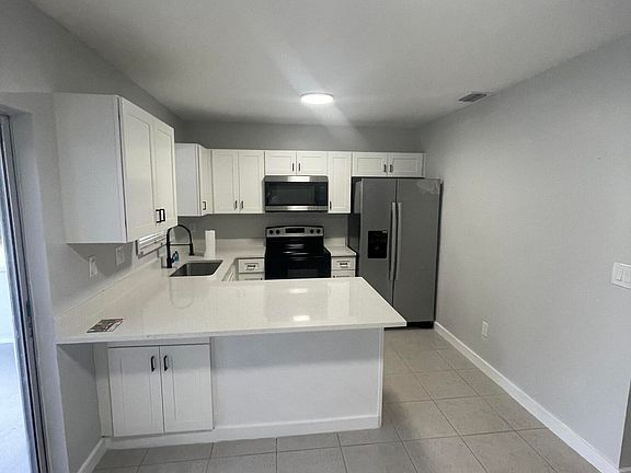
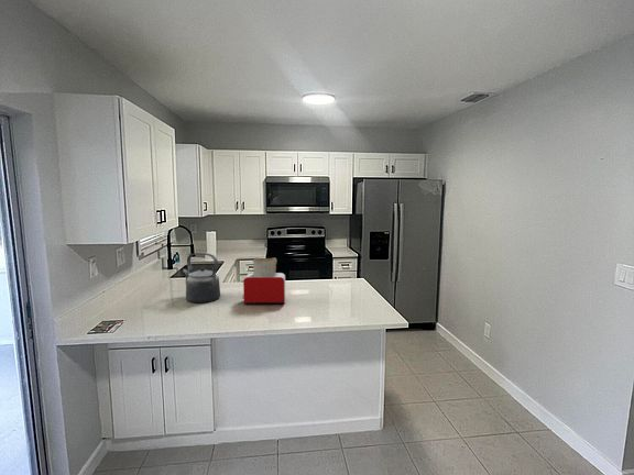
+ toaster [240,256,286,306]
+ kettle [183,252,221,303]
